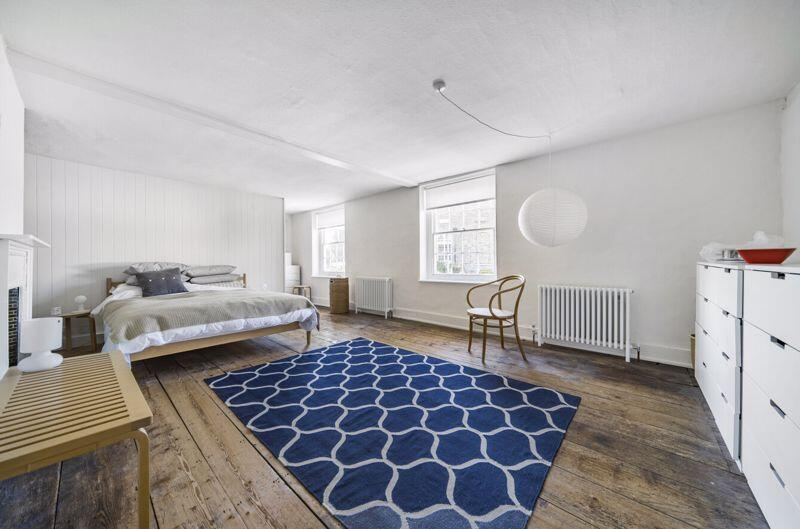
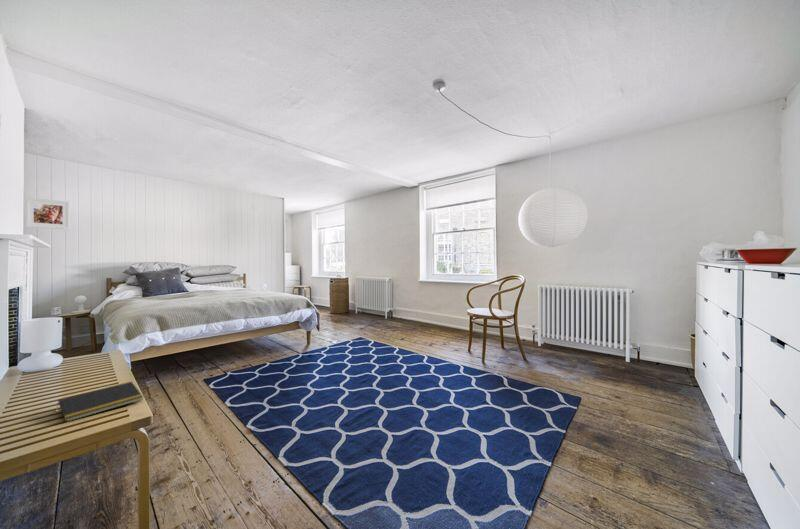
+ notepad [56,380,144,423]
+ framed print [24,196,71,231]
